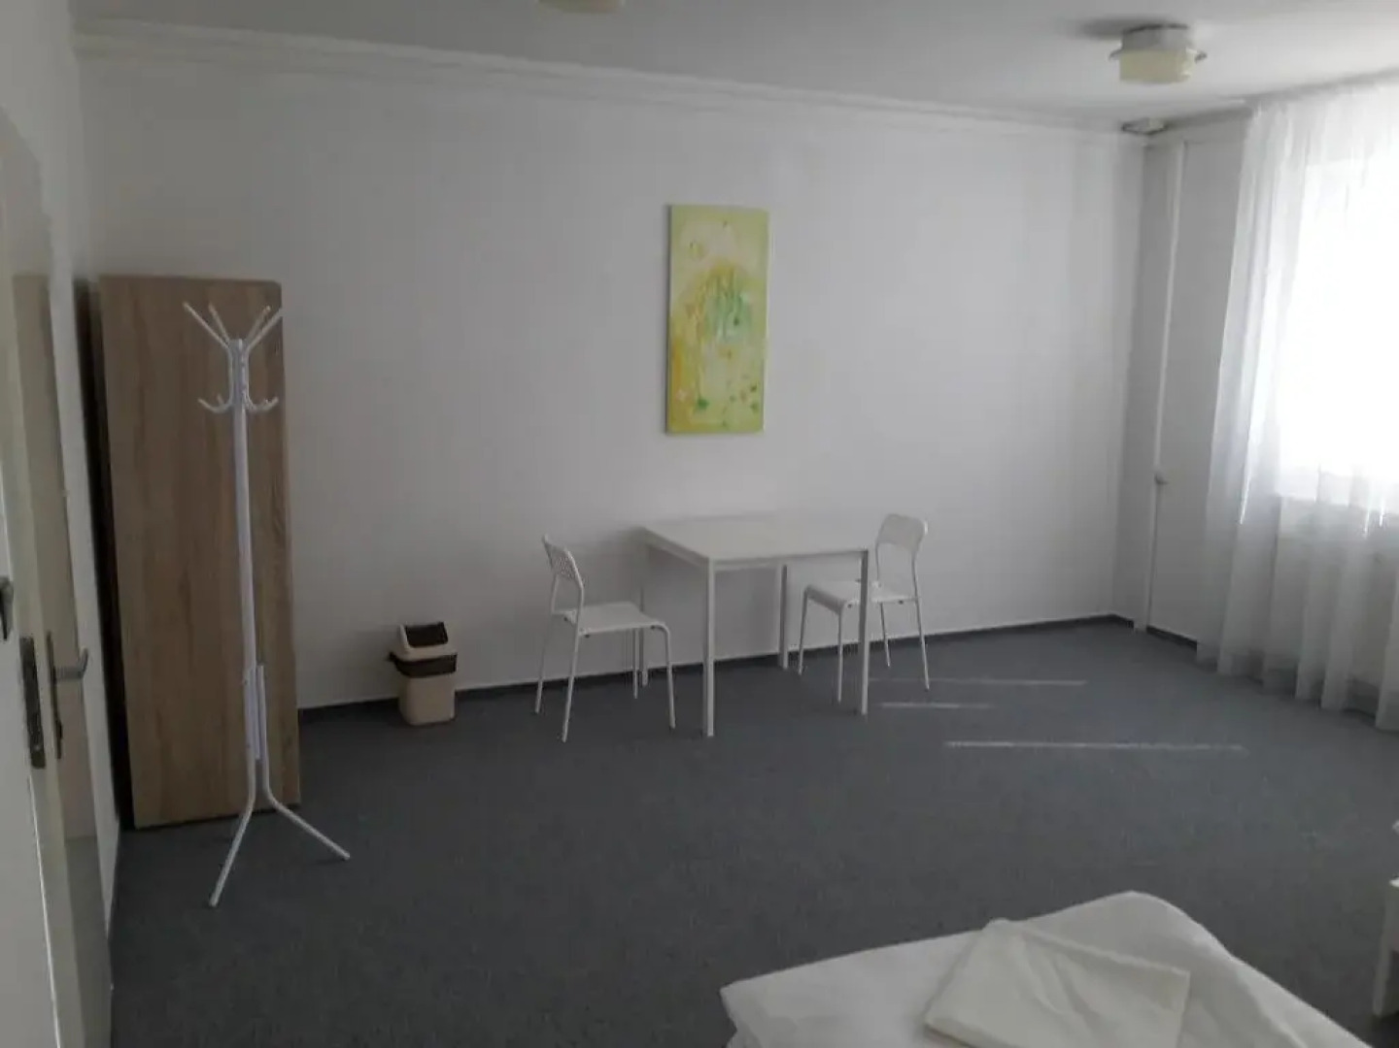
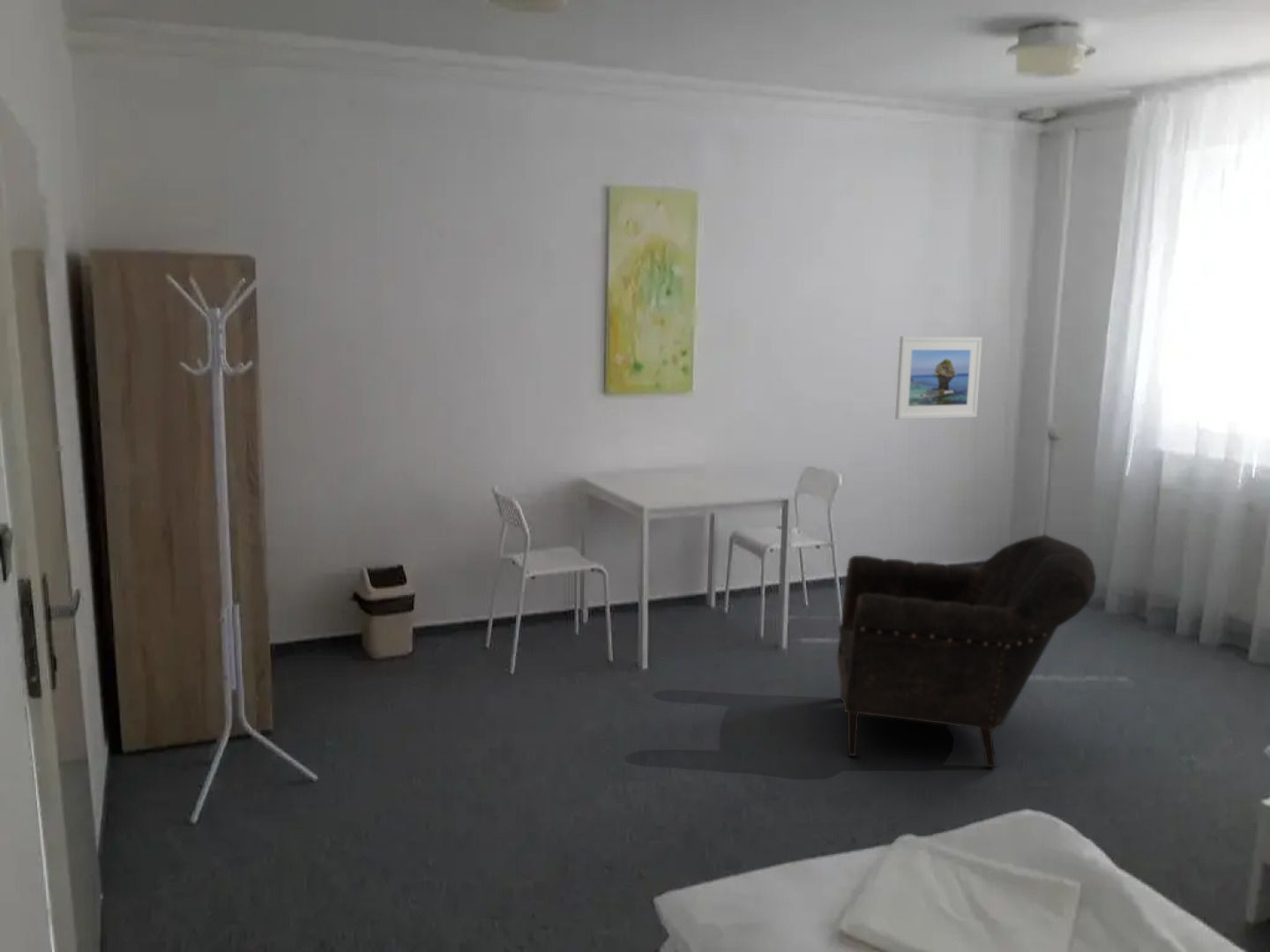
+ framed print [894,335,983,420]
+ armchair [836,534,1097,769]
